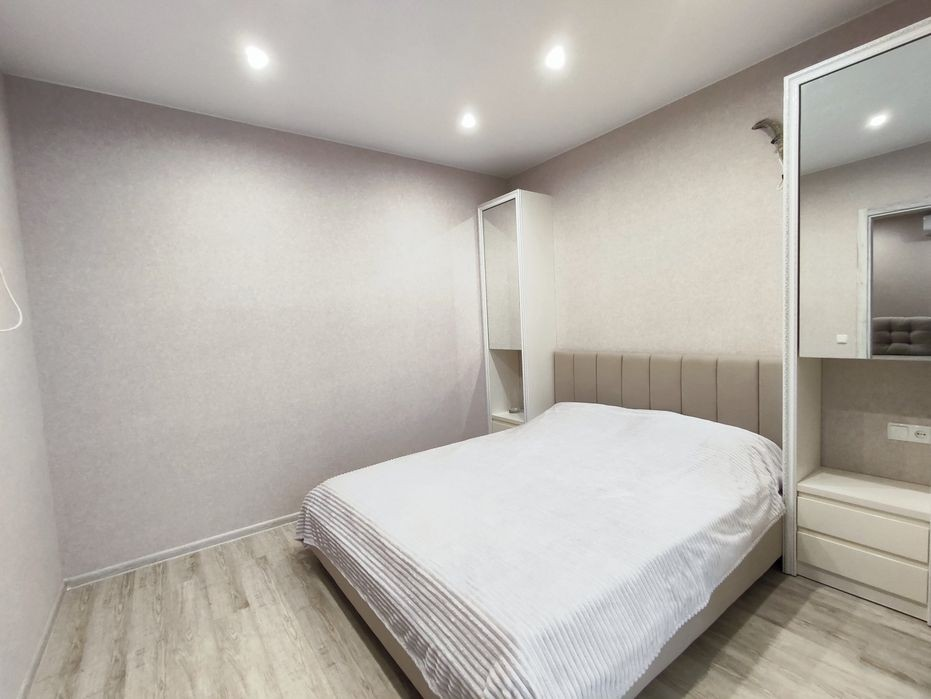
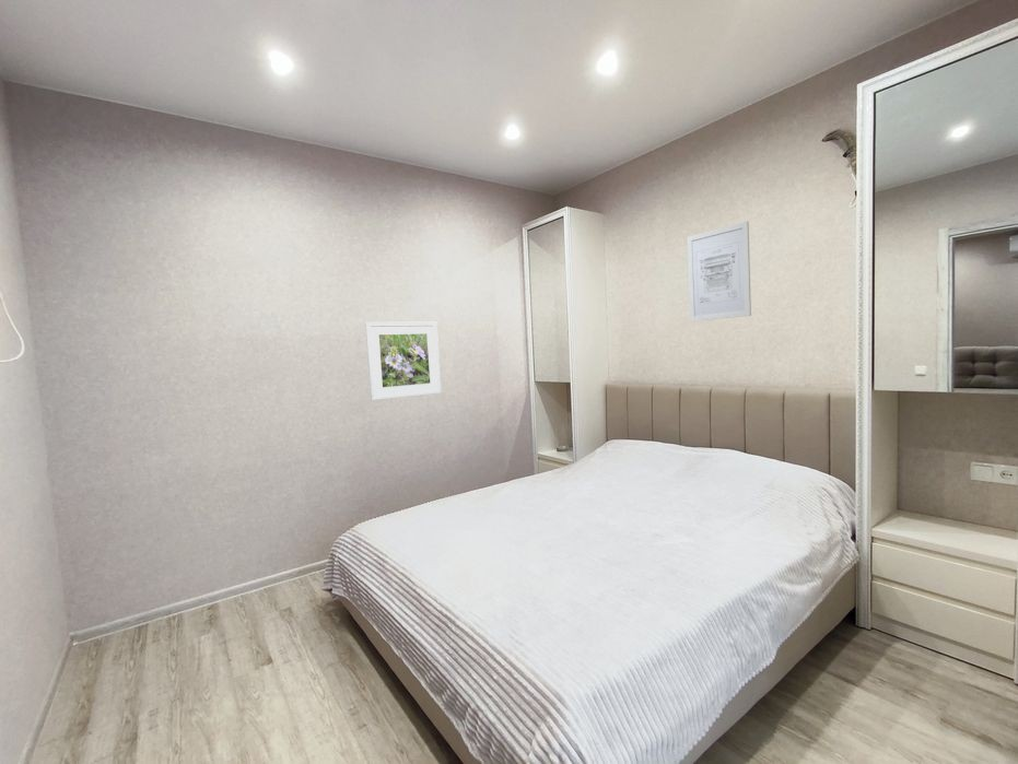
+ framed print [364,321,443,402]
+ wall art [687,220,752,322]
